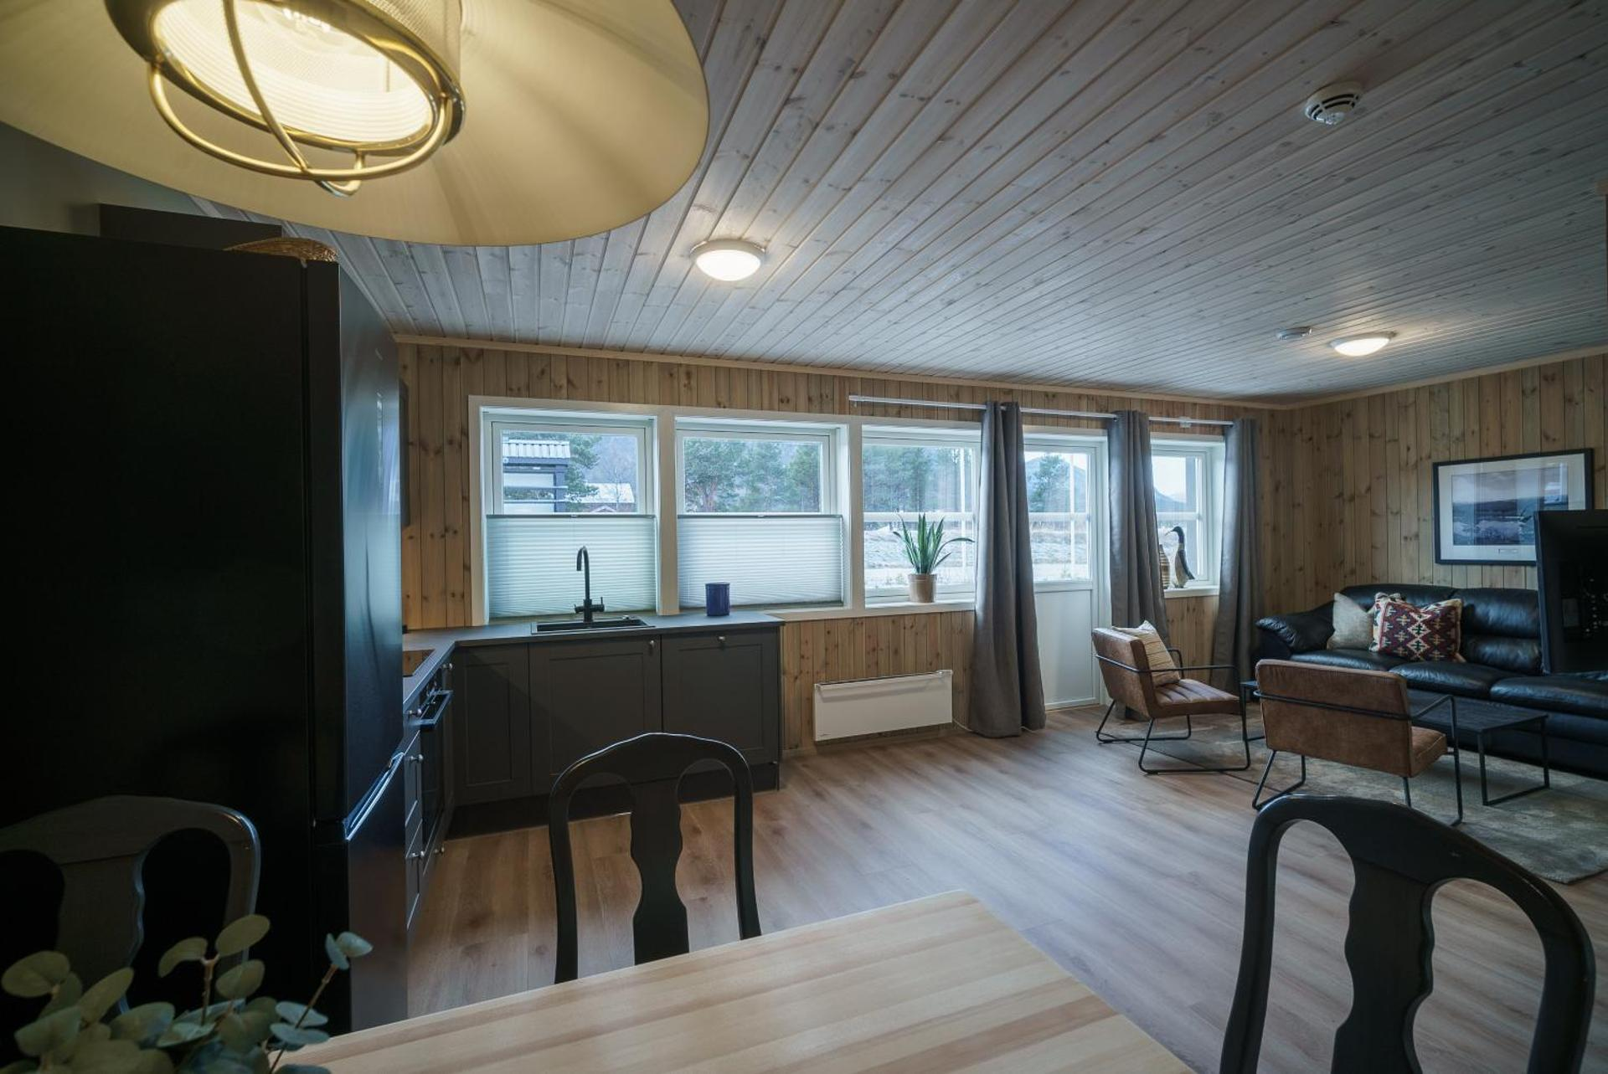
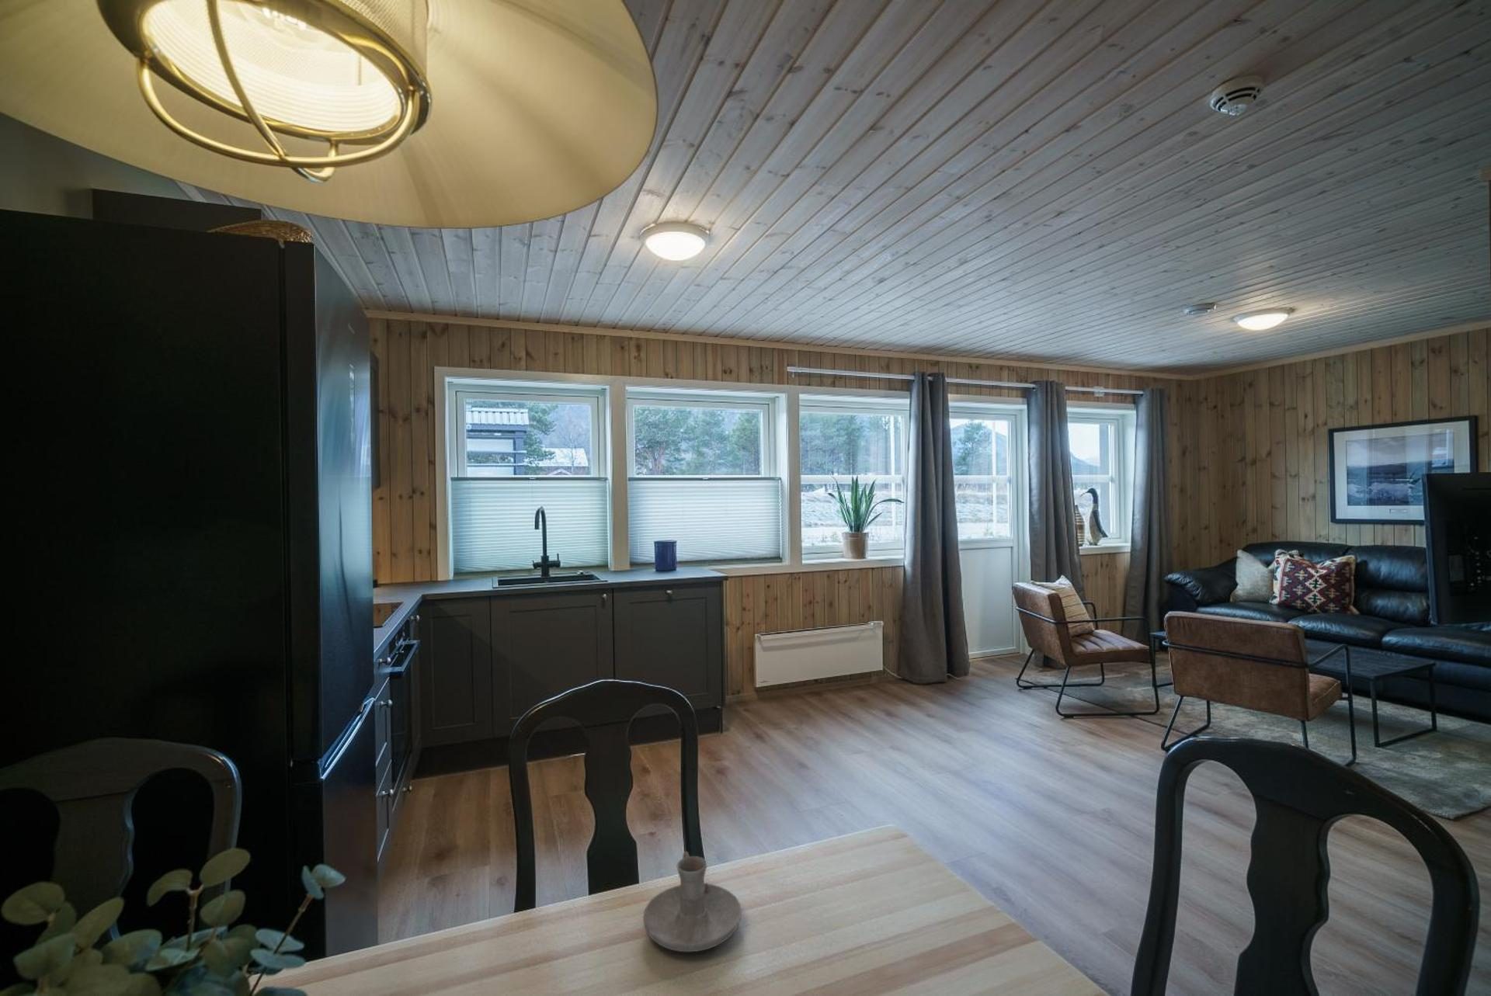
+ candle holder [643,850,743,953]
